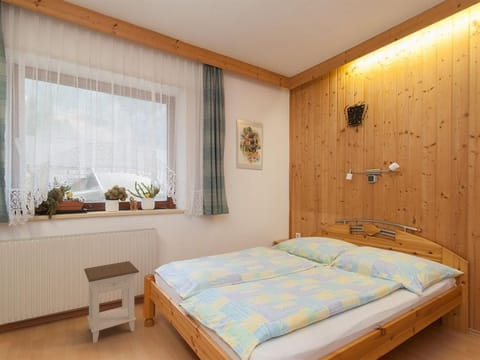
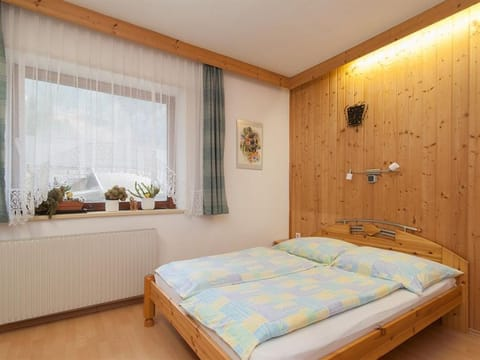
- nightstand [83,260,140,344]
